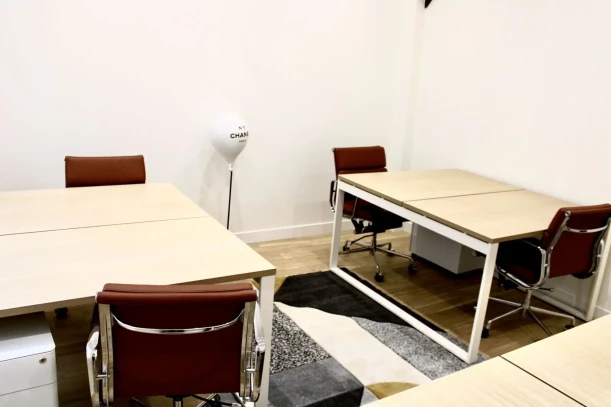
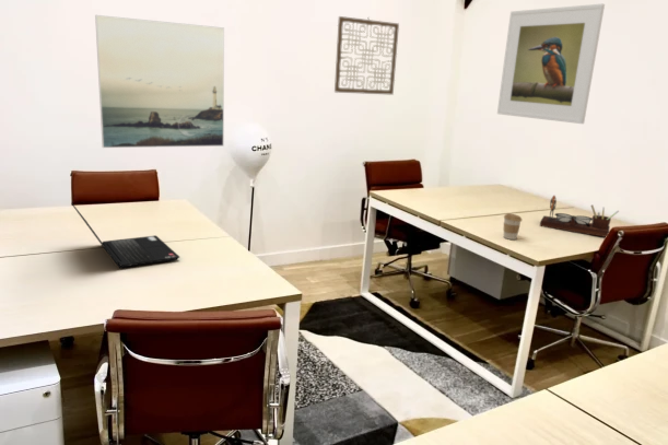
+ desk organizer [539,195,620,238]
+ wall art [333,15,400,96]
+ laptop computer [70,202,180,270]
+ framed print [94,14,225,149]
+ coffee cup [502,212,523,241]
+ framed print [496,3,606,125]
